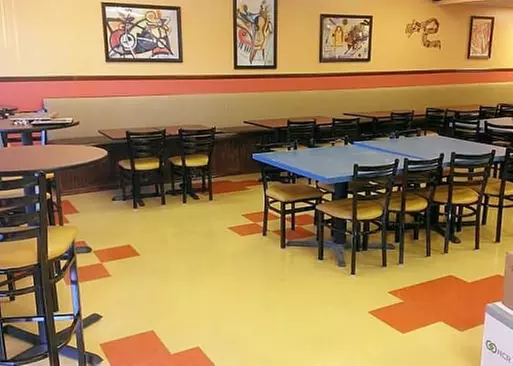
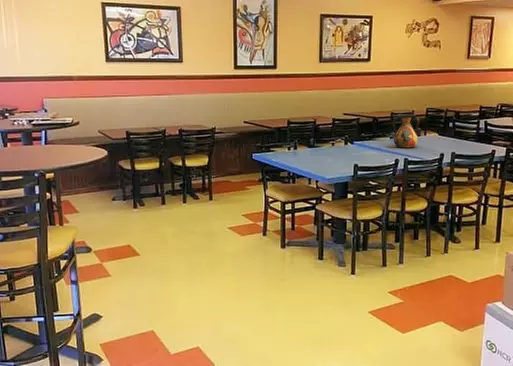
+ vase [385,113,420,149]
